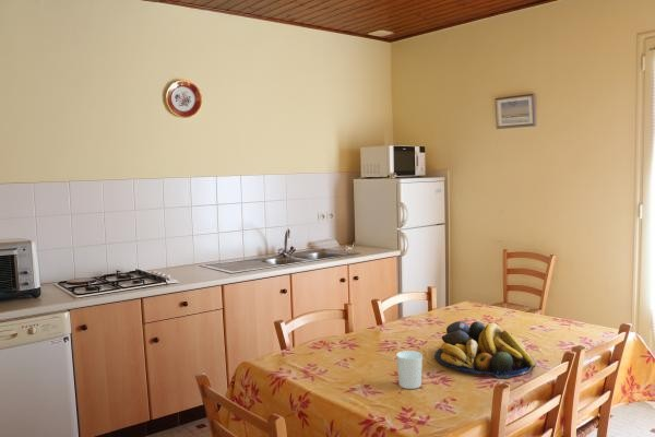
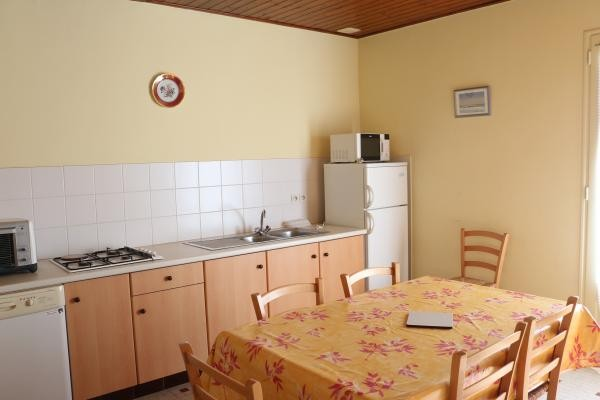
- cup [395,350,424,390]
- fruit bowl [433,320,536,379]
